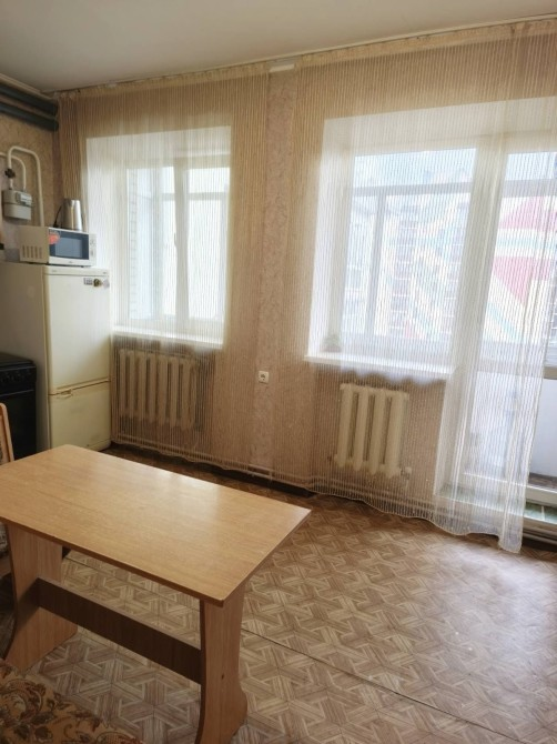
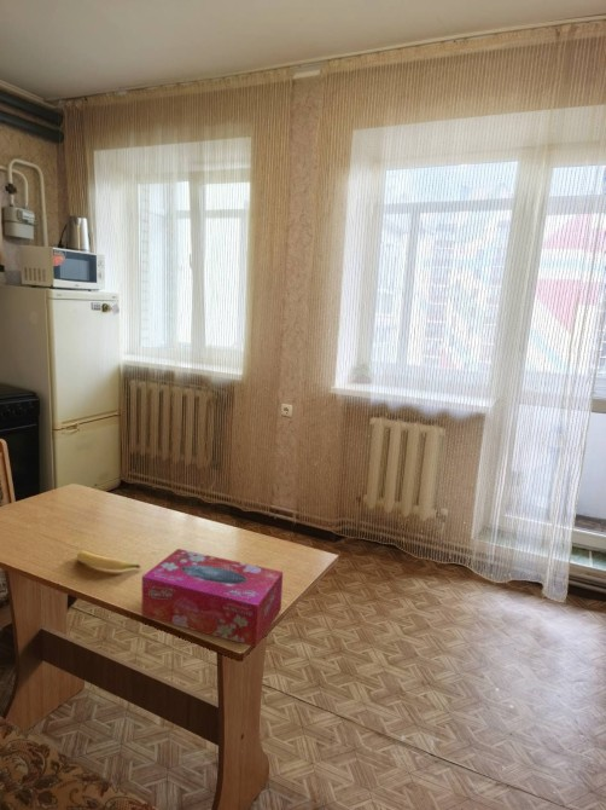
+ banana [76,549,142,571]
+ tissue box [141,548,284,648]
